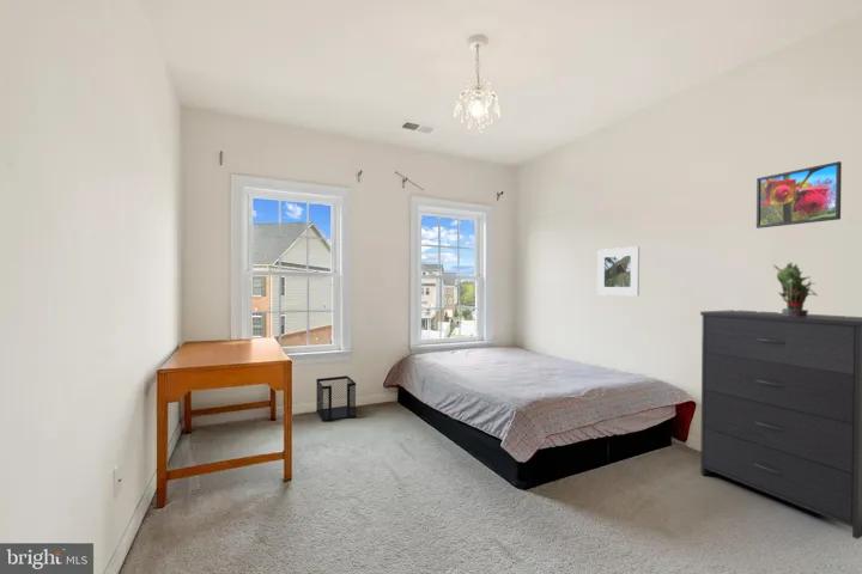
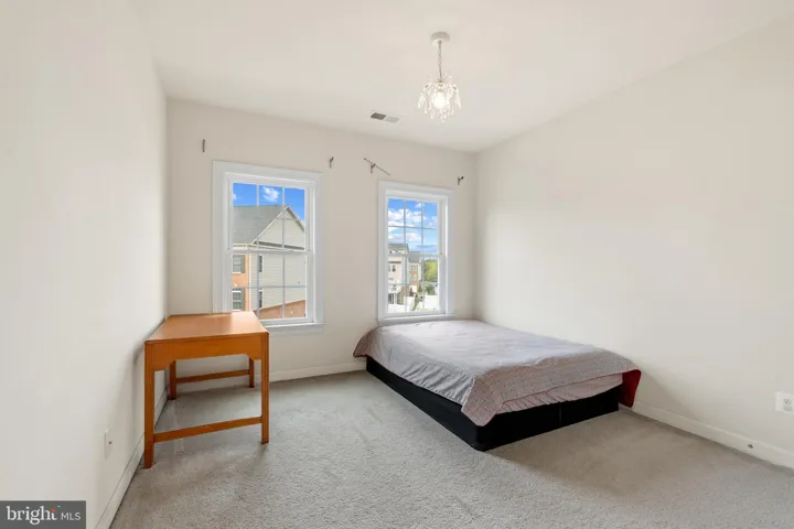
- dresser [699,309,862,541]
- wastebasket [315,374,357,423]
- potted plant [772,261,820,317]
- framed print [755,160,843,230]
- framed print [596,245,641,297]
